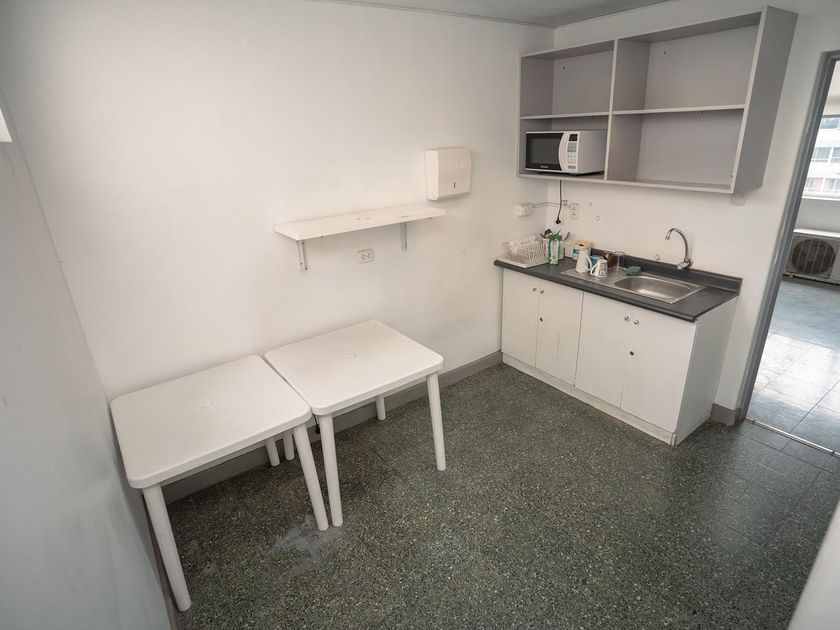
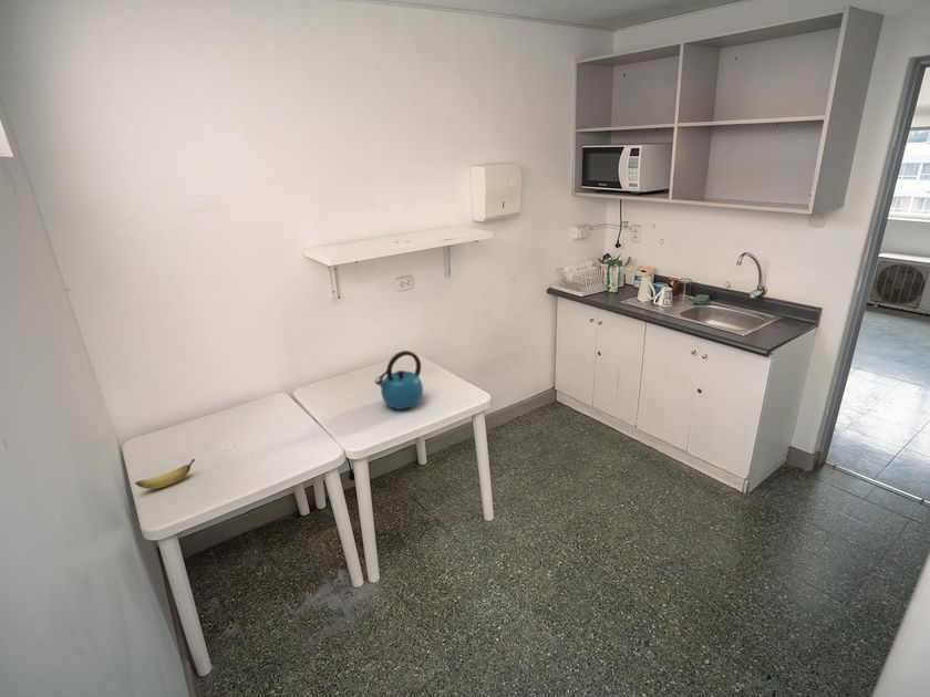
+ banana [134,458,196,490]
+ kettle [373,350,424,410]
